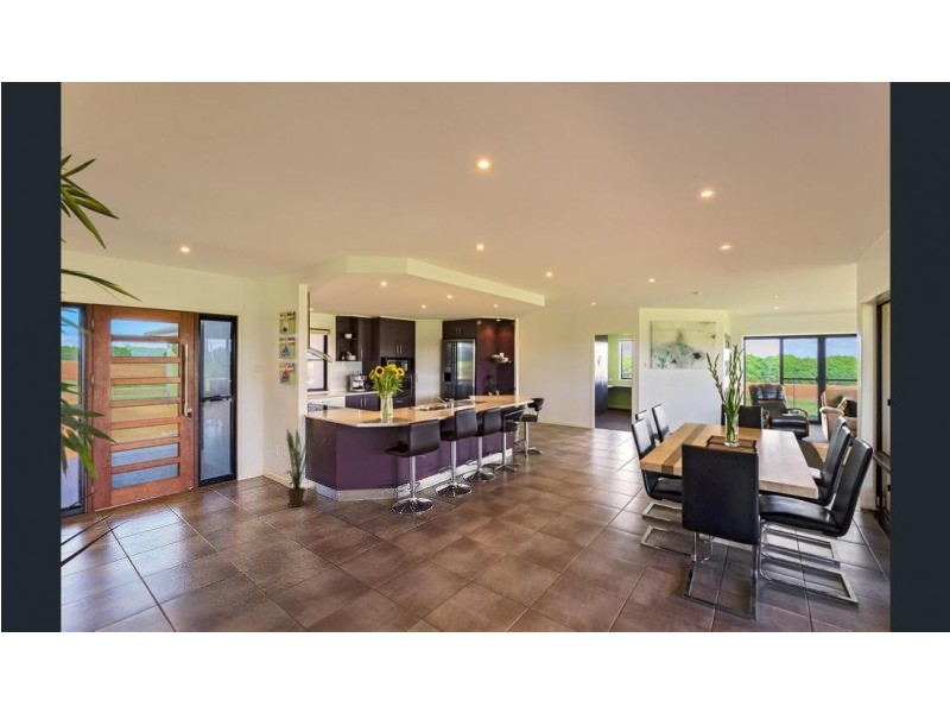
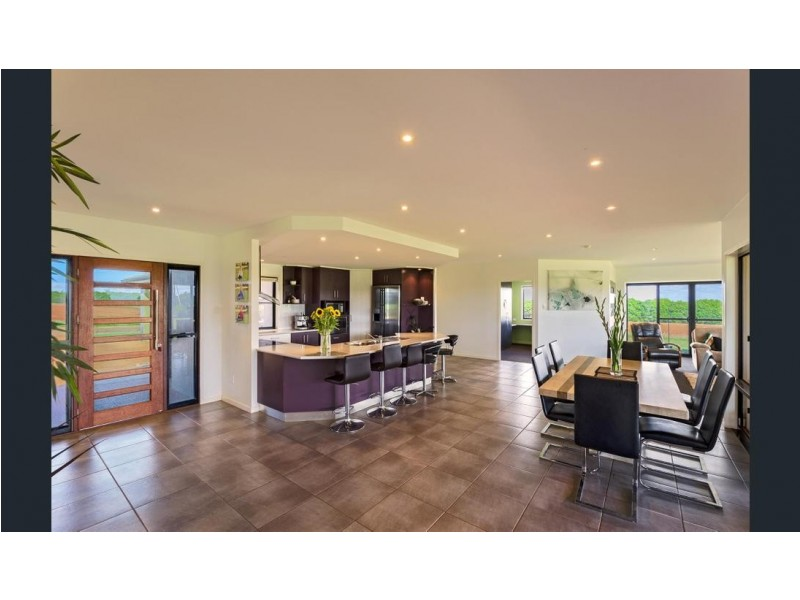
- house plant [280,418,327,509]
